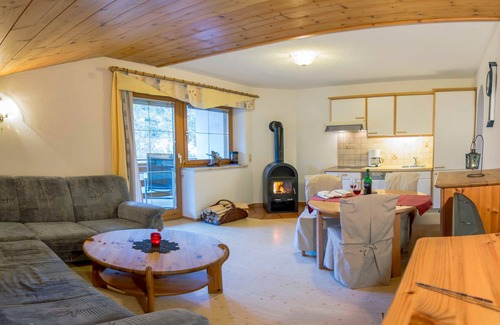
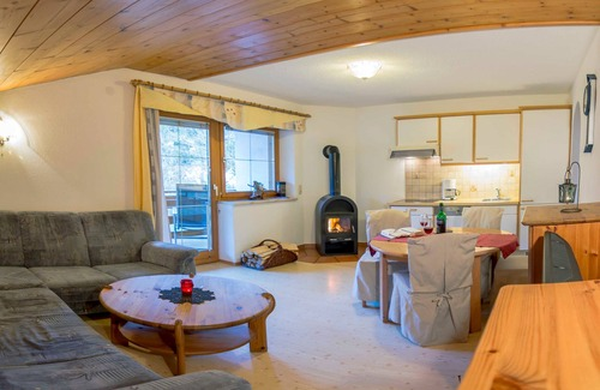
- pen [414,281,494,304]
